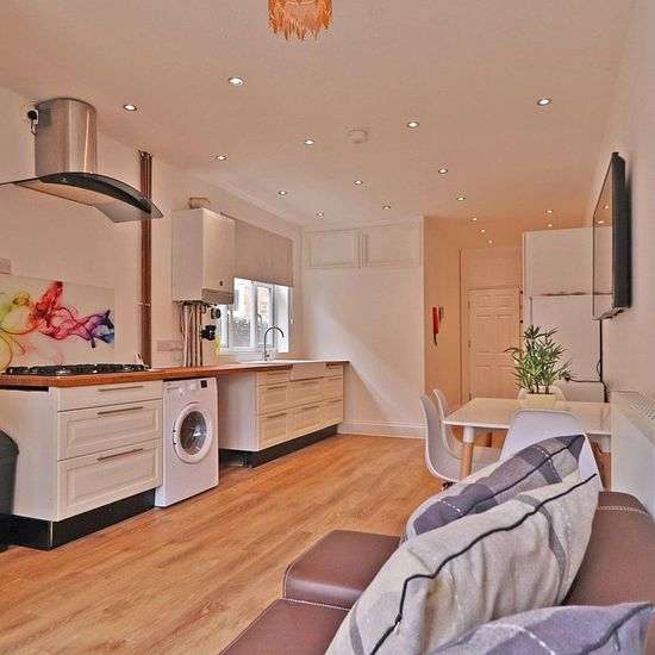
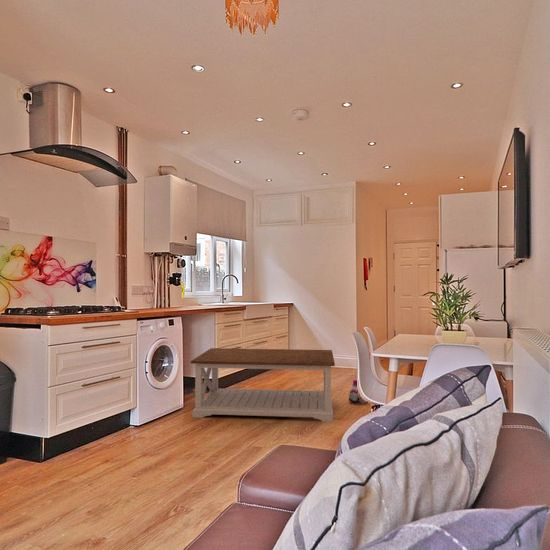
+ boots [348,379,367,404]
+ coffee table [190,347,336,423]
